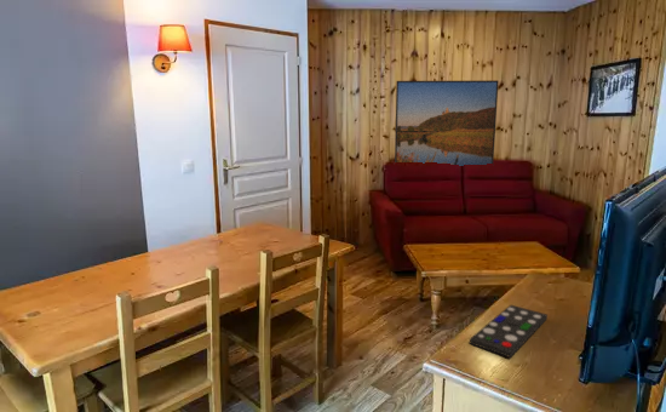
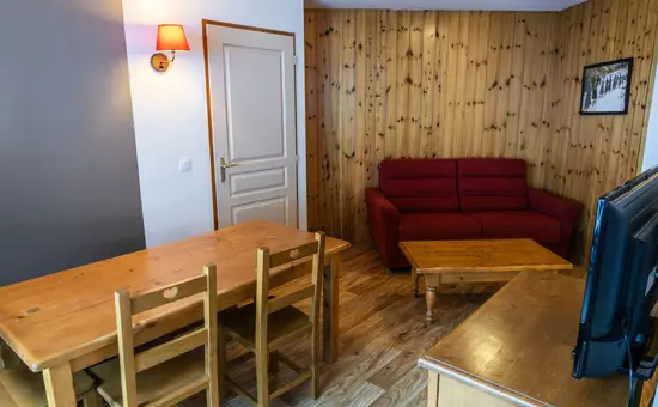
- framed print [394,79,500,166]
- remote control [469,304,549,359]
